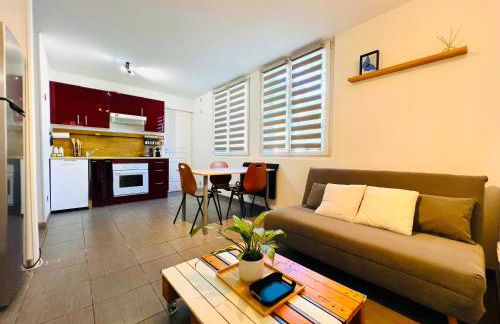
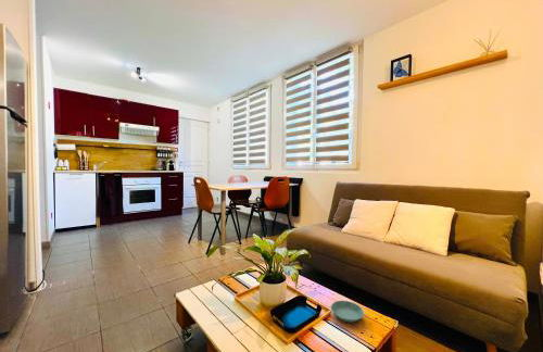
+ saucer [330,300,365,323]
